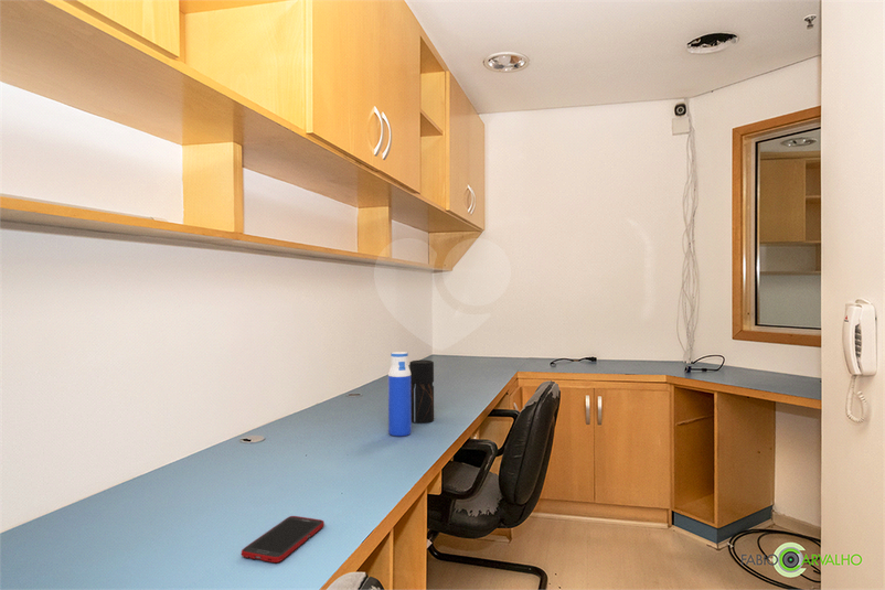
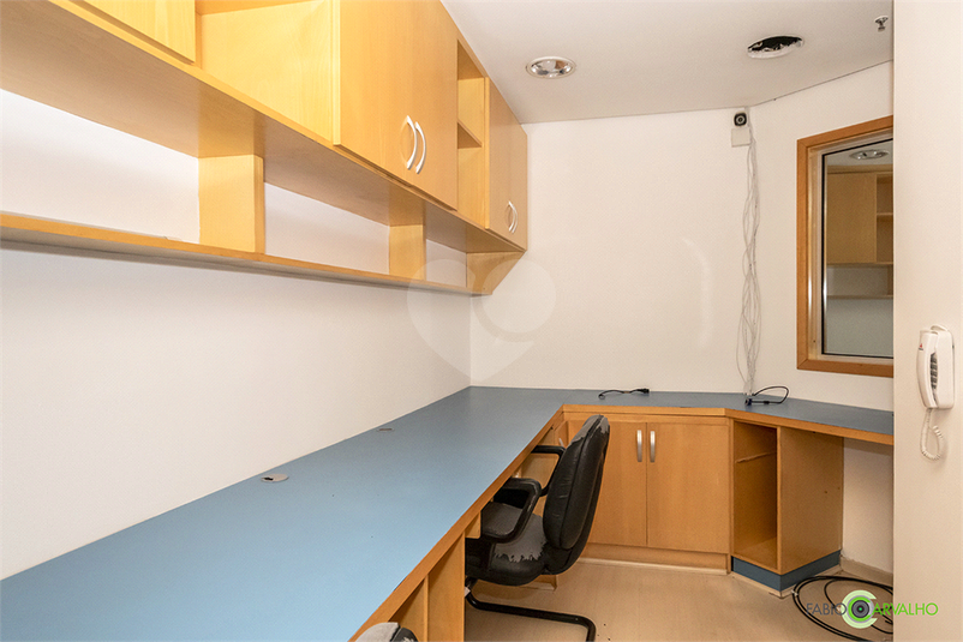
- cell phone [241,515,326,564]
- pepper grinder [408,360,435,425]
- water bottle [387,351,413,438]
